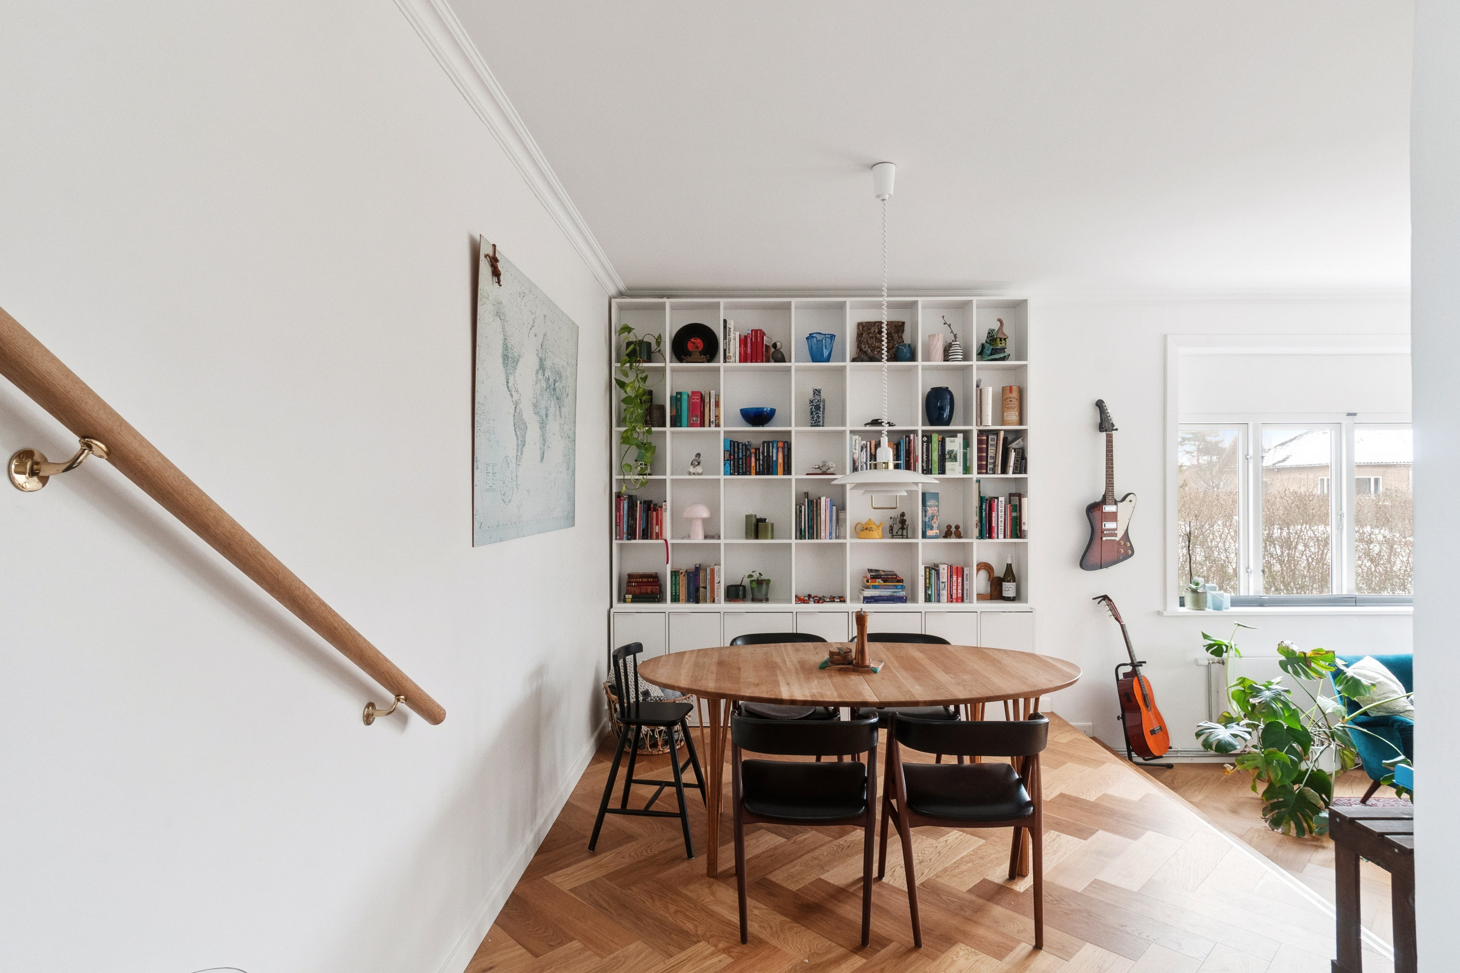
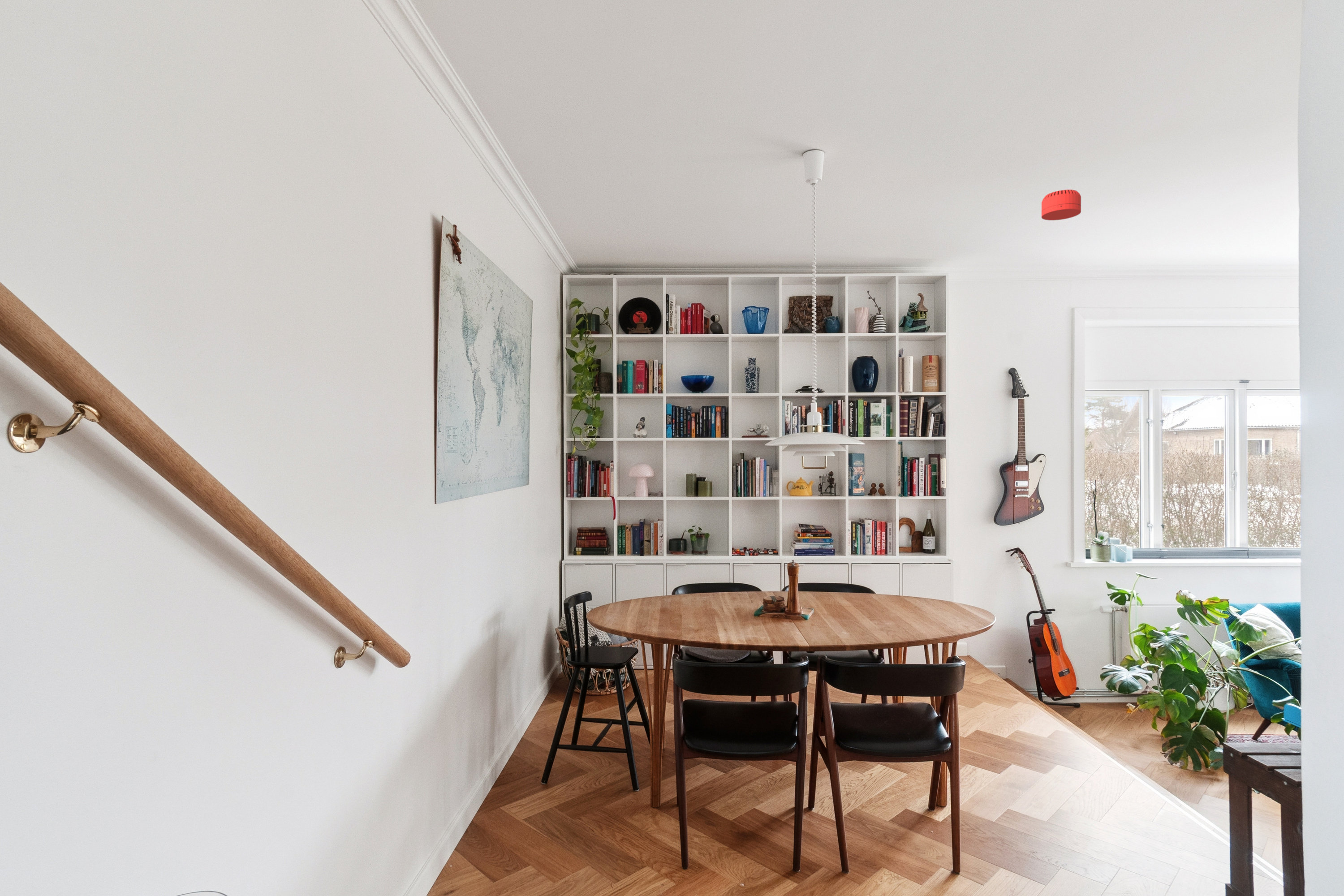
+ smoke detector [1041,189,1081,221]
